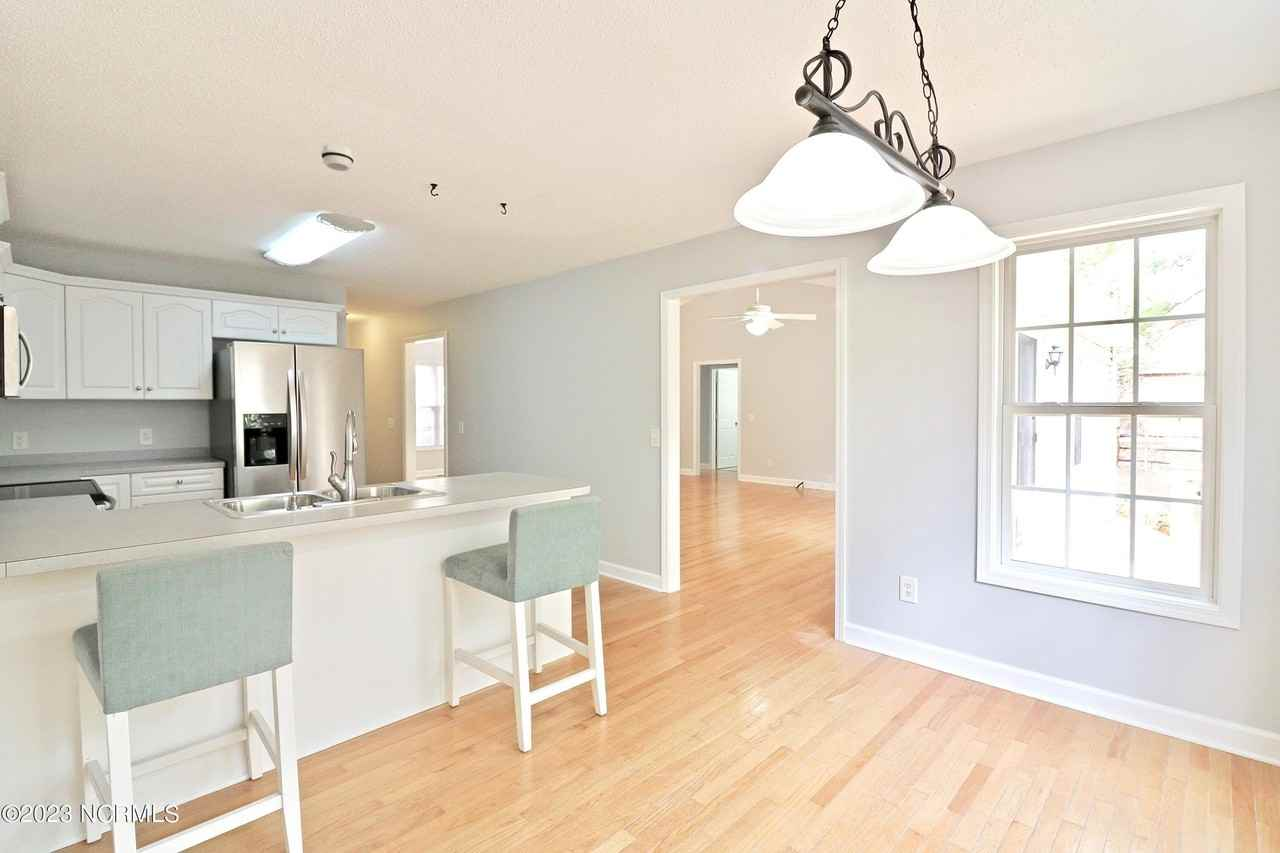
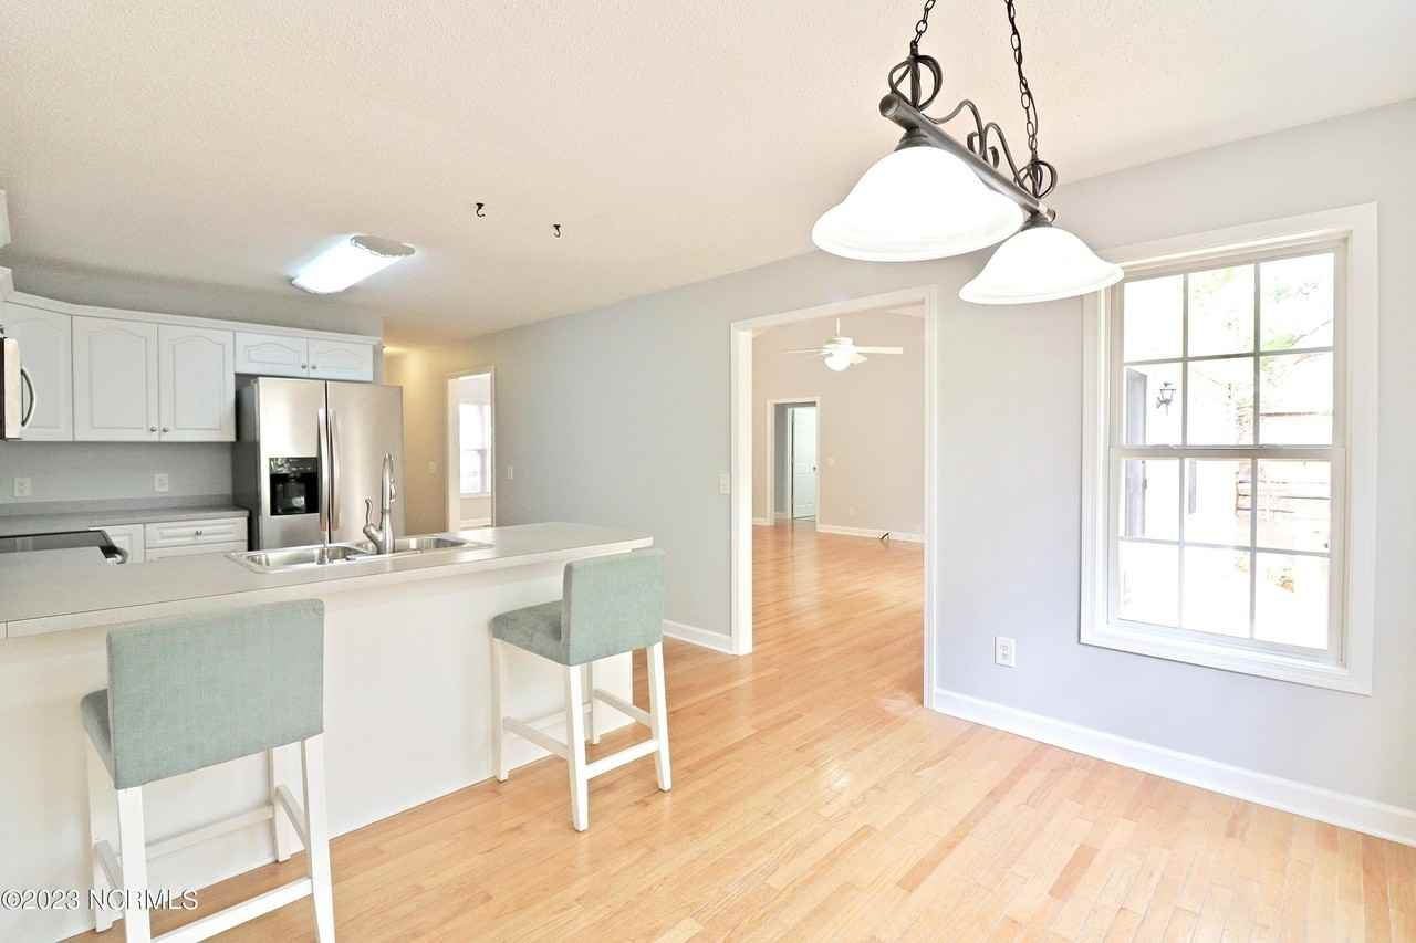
- smoke detector [320,143,355,172]
